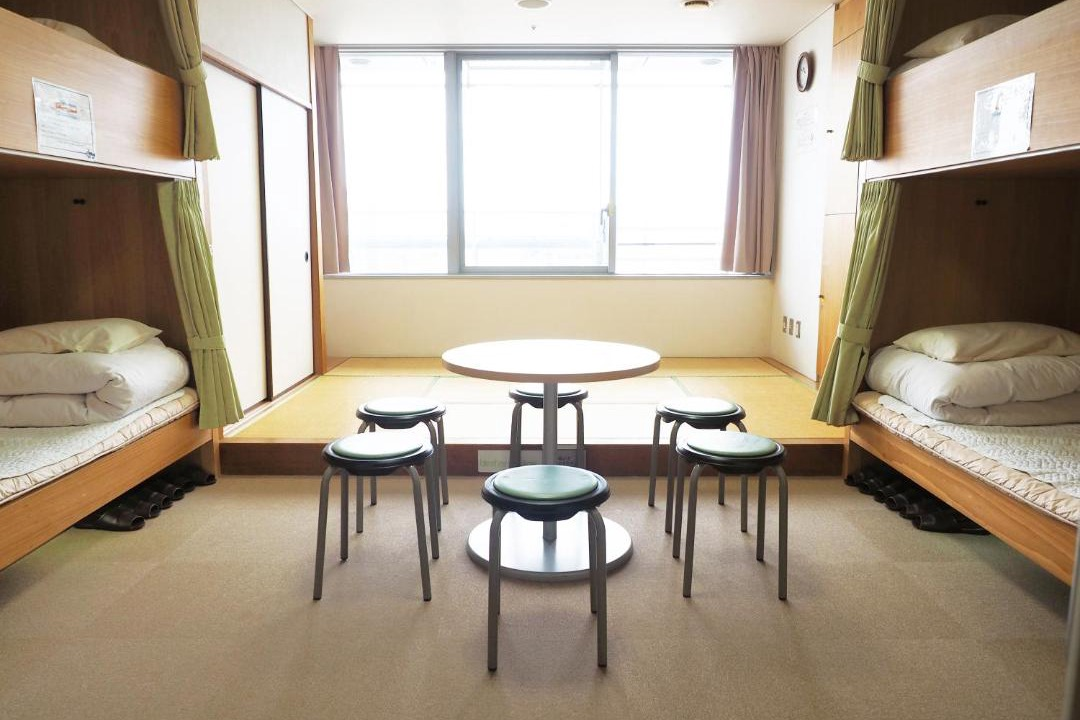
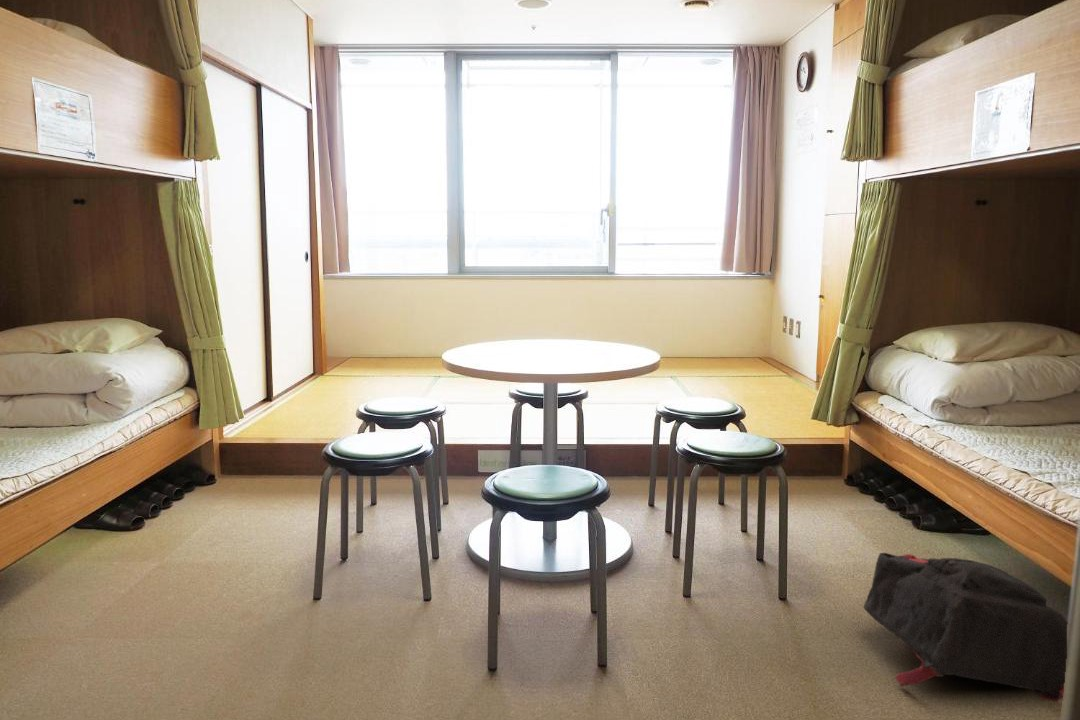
+ backpack [863,552,1069,704]
